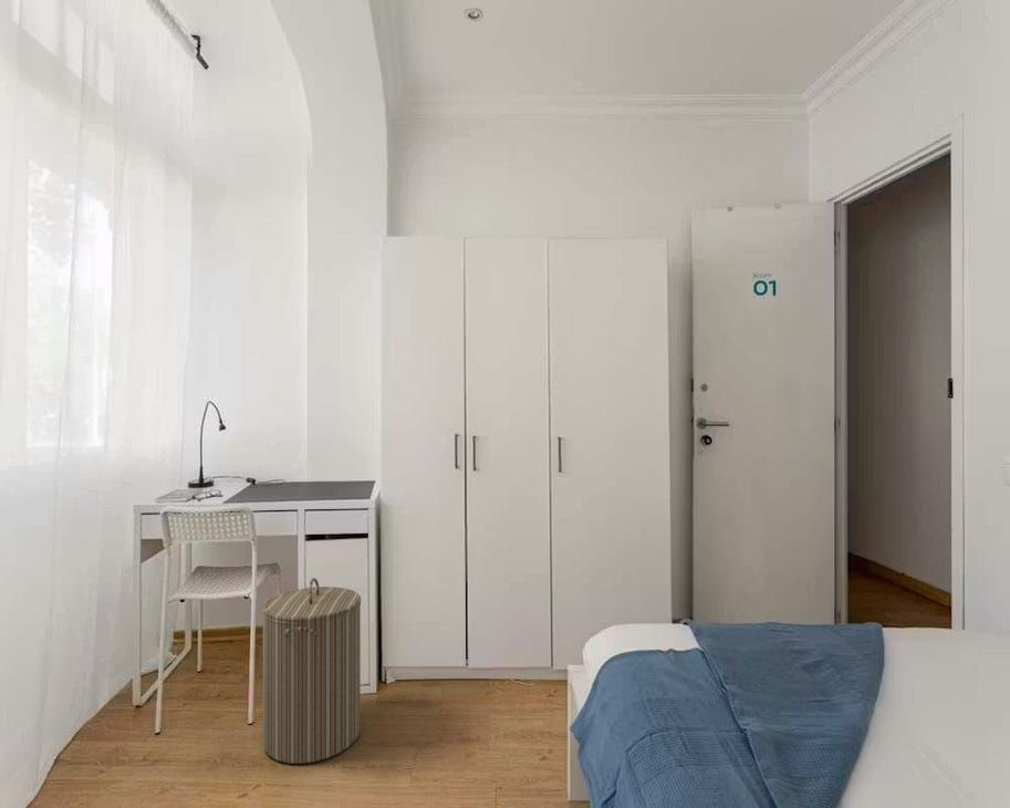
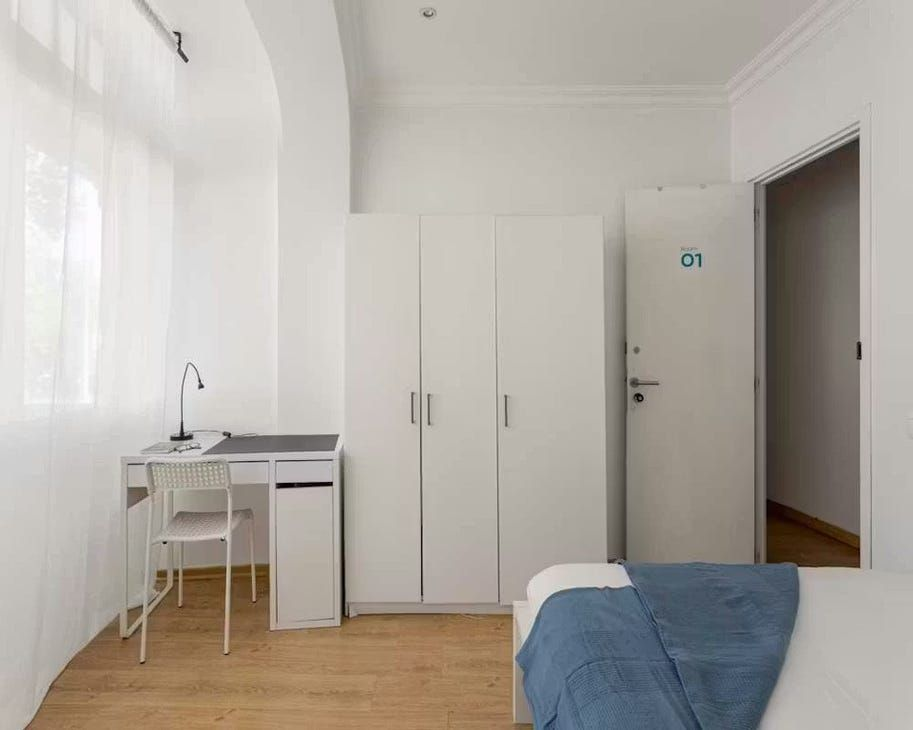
- laundry hamper [261,577,362,765]
